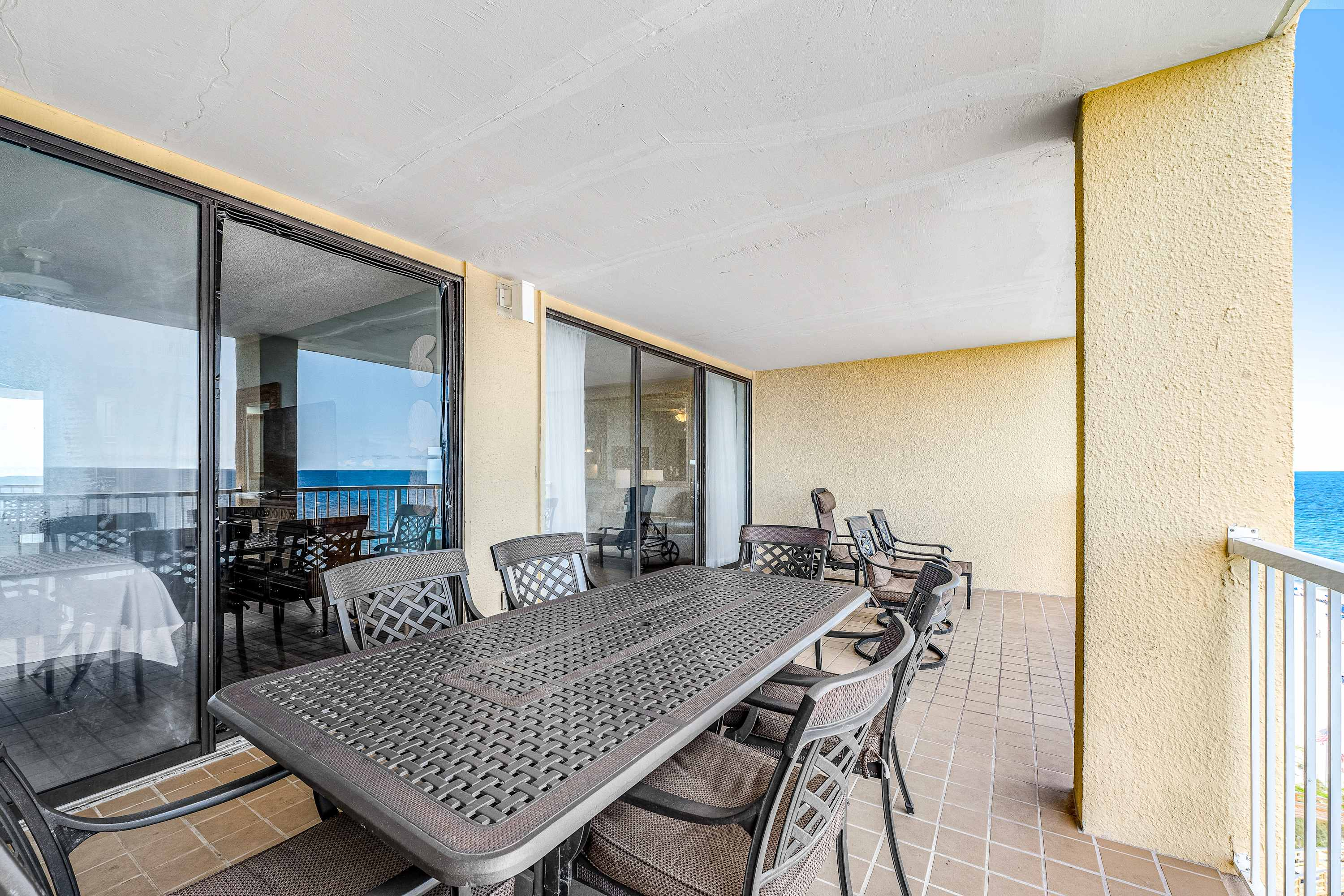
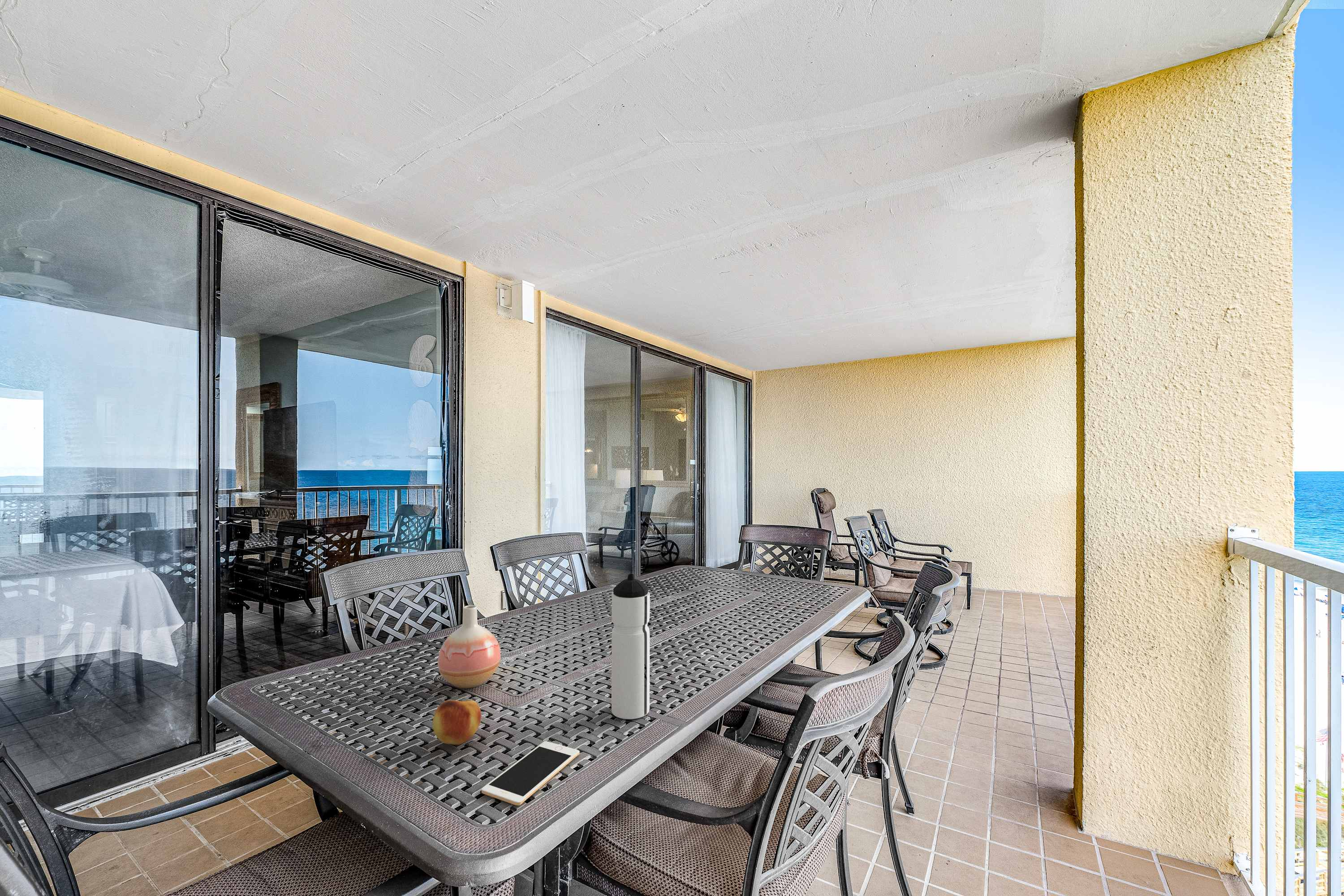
+ fruit [432,699,482,745]
+ vase [437,605,501,689]
+ water bottle [611,573,650,719]
+ cell phone [481,741,580,806]
